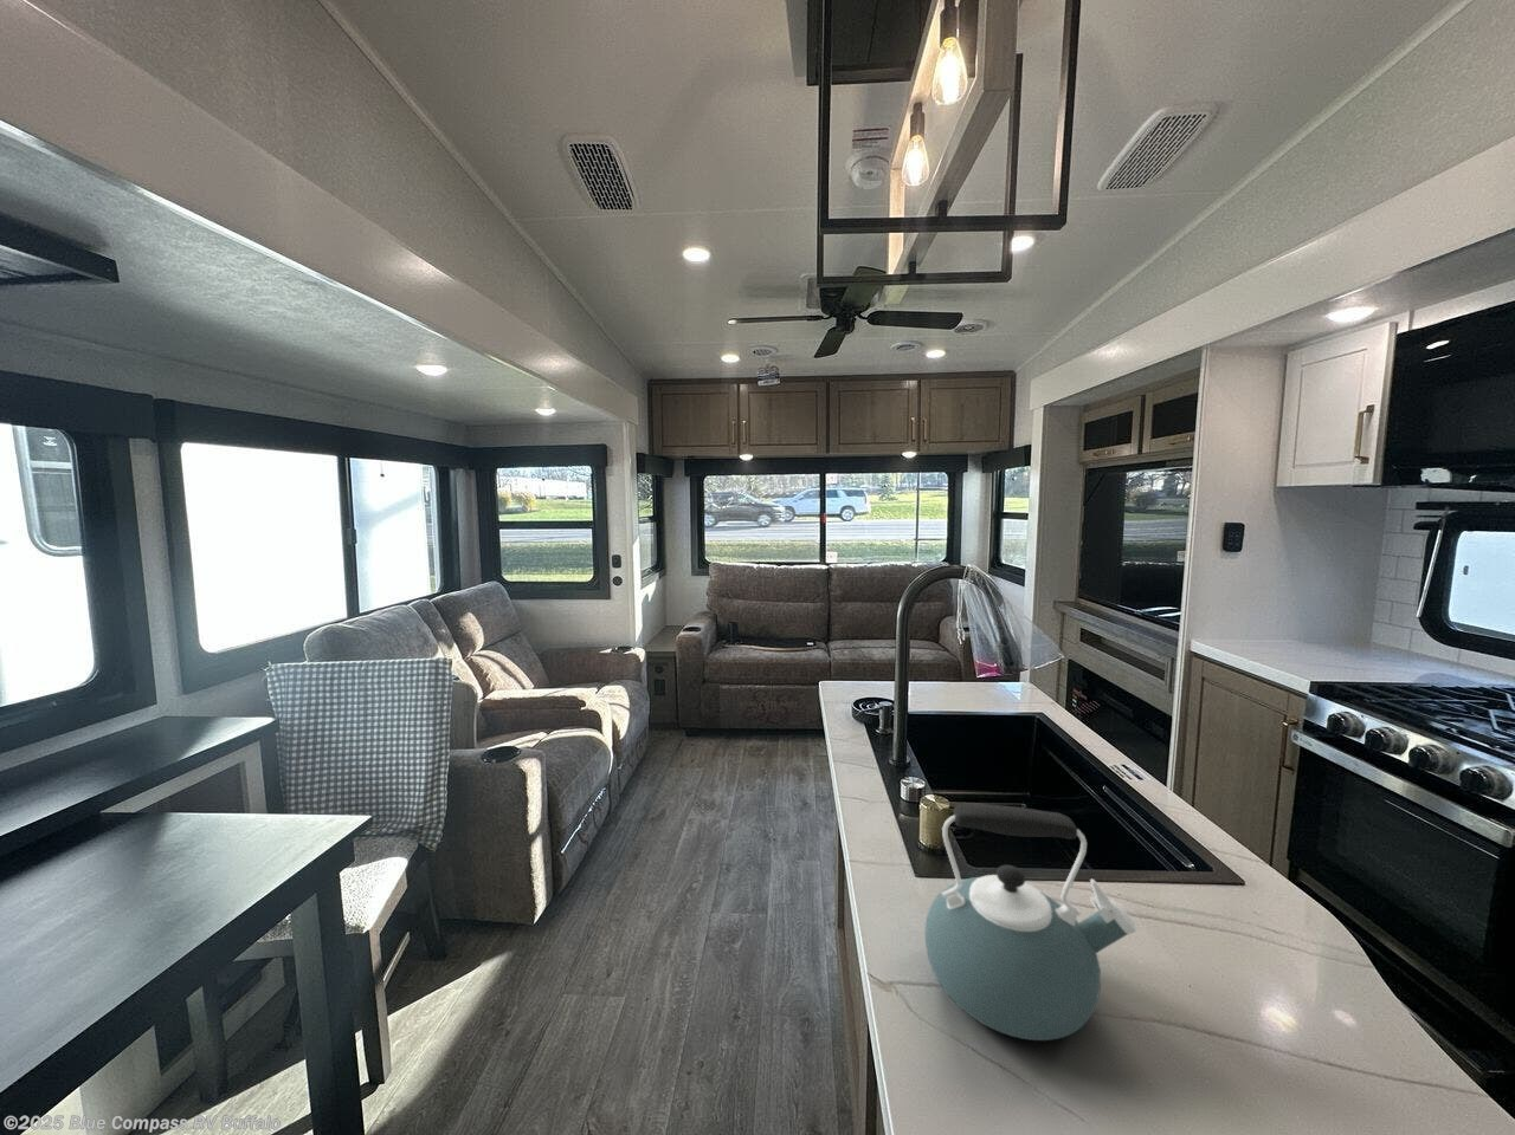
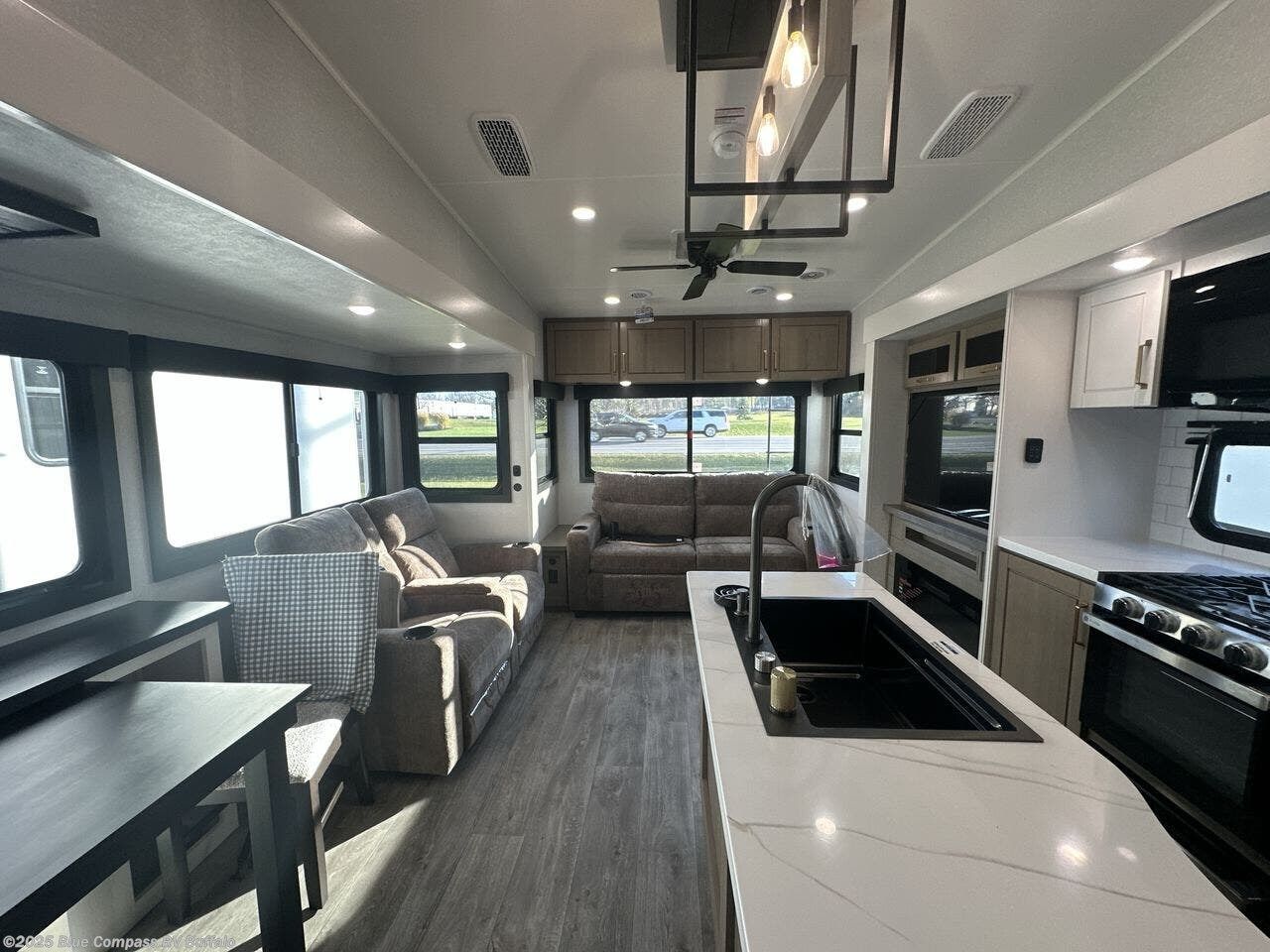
- kettle [925,801,1137,1042]
